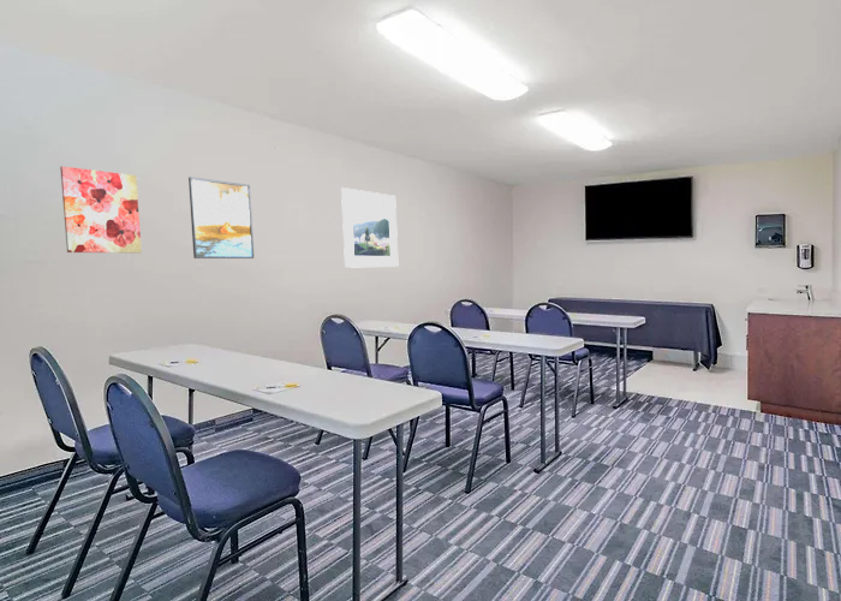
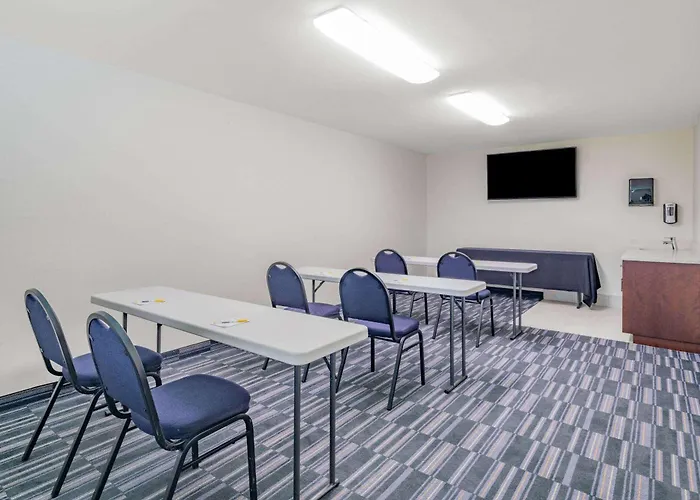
- wall art [59,165,143,255]
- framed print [187,175,255,260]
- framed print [340,186,400,269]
